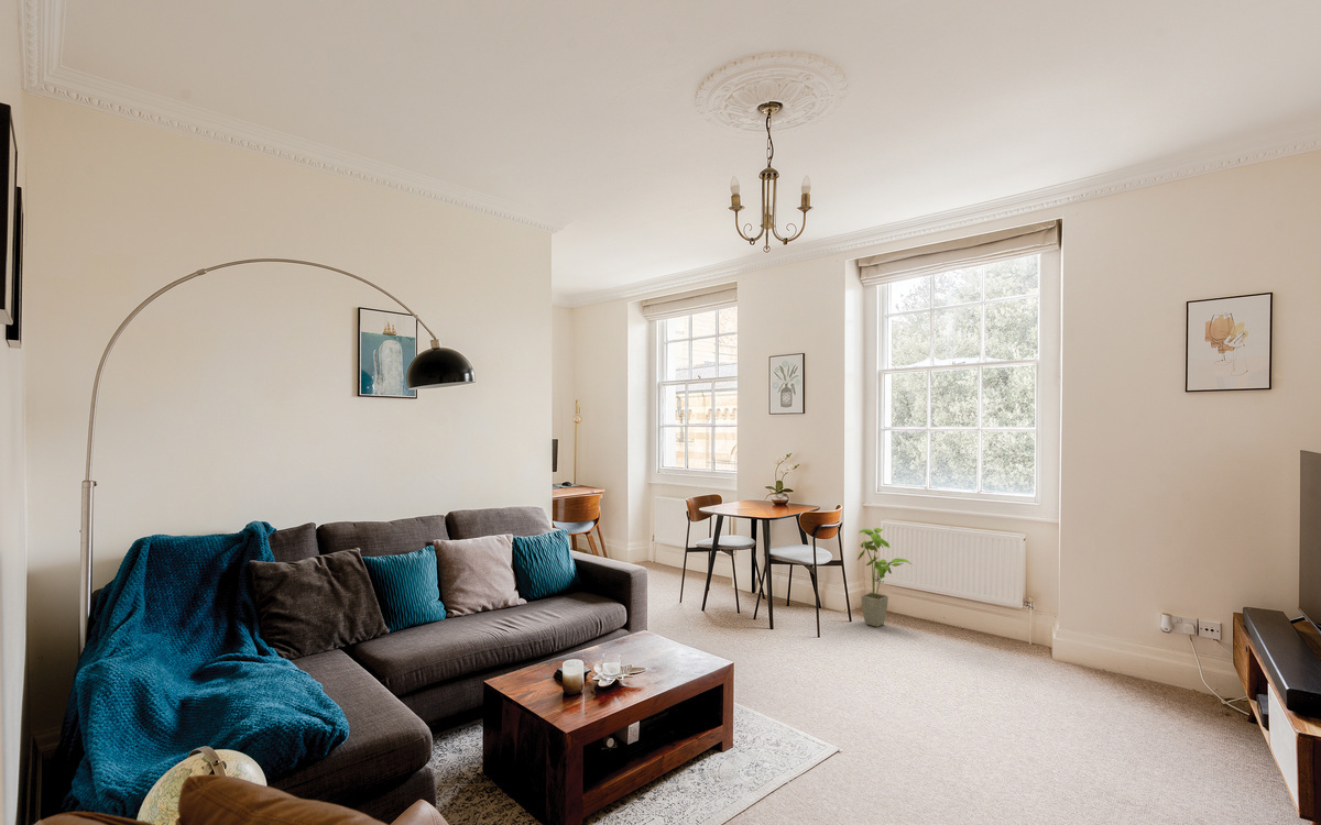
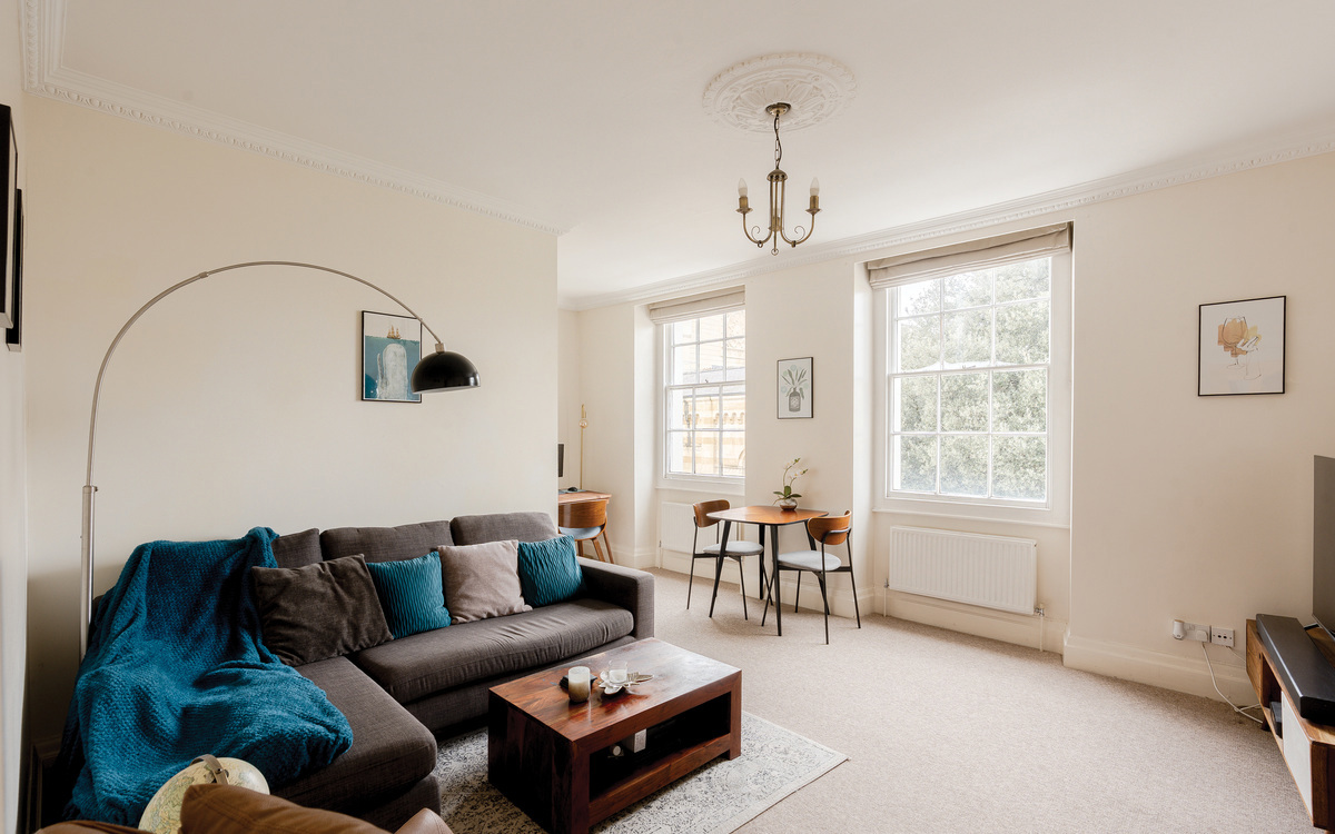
- house plant [855,527,913,628]
